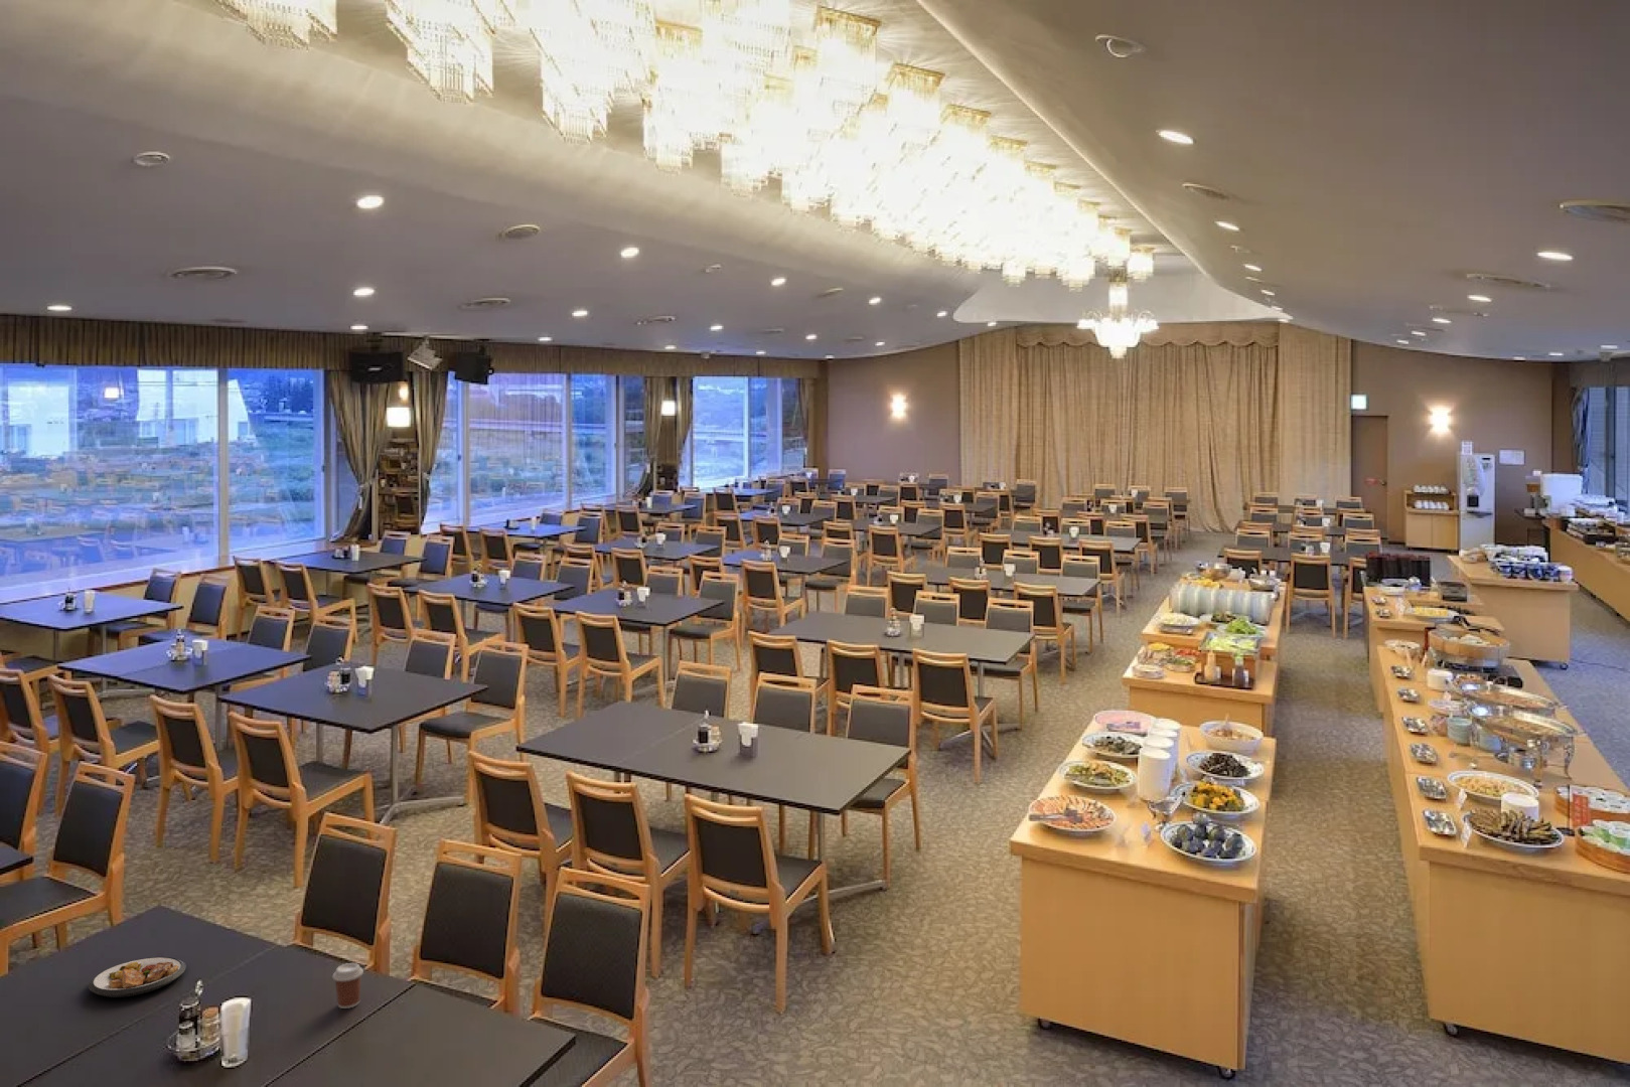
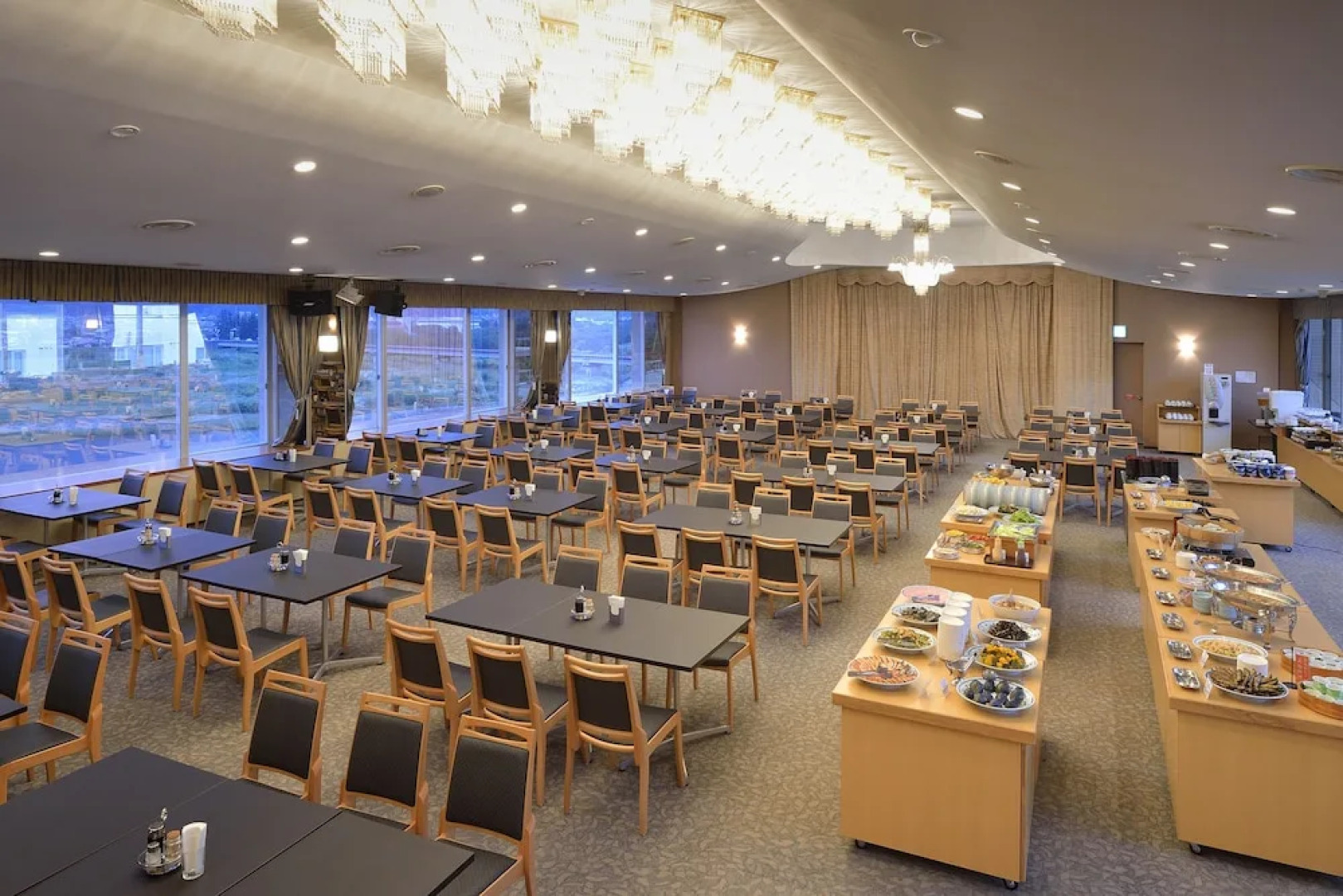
- plate [87,956,187,998]
- coffee cup [333,962,364,1009]
